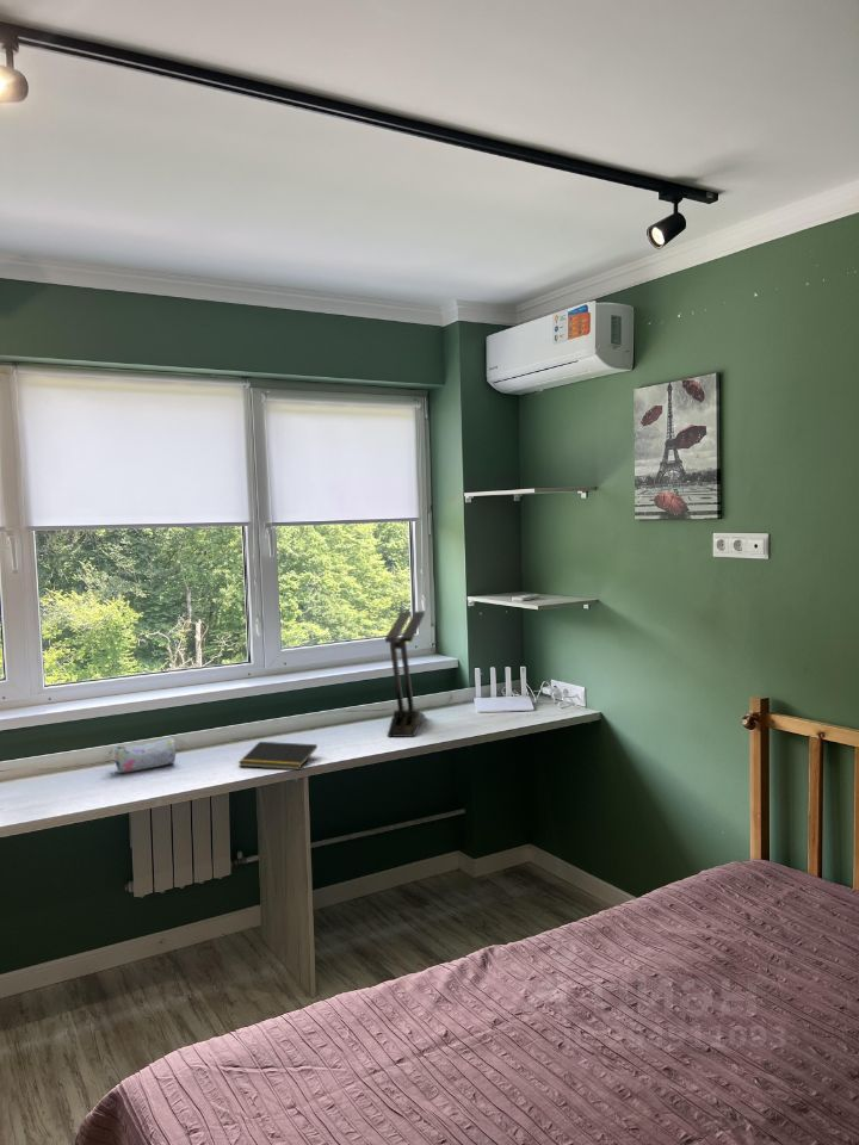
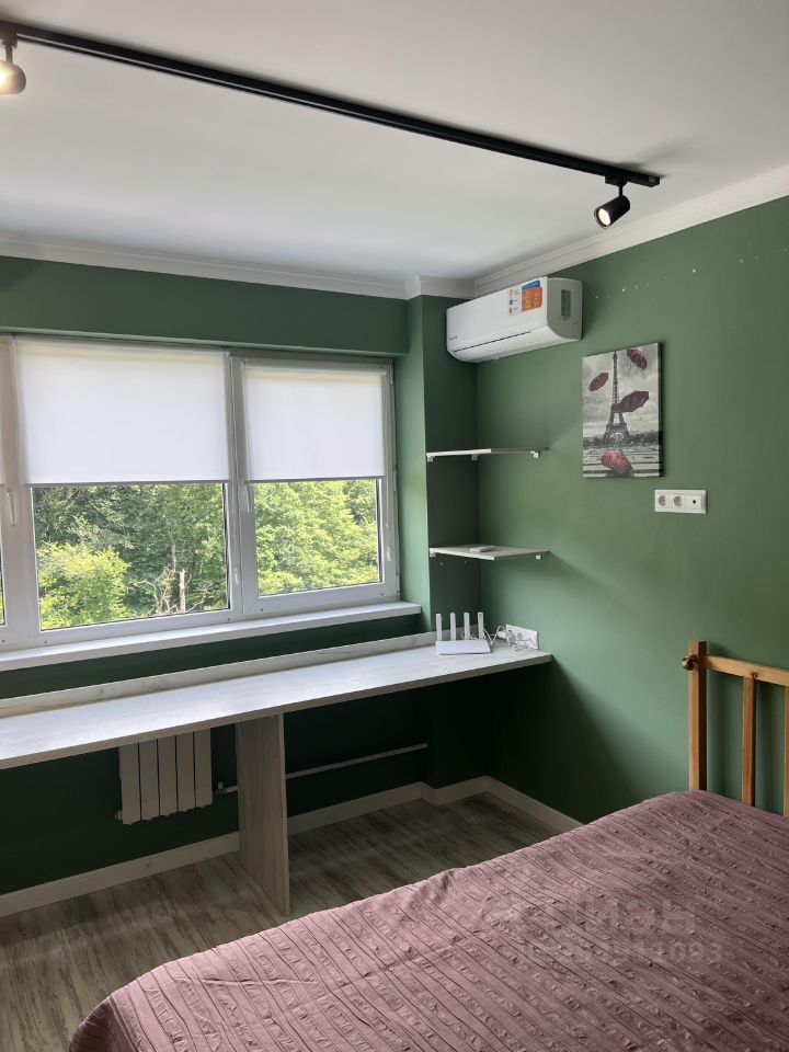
- pencil case [113,737,177,774]
- notepad [237,741,319,770]
- desk lamp [384,611,426,738]
